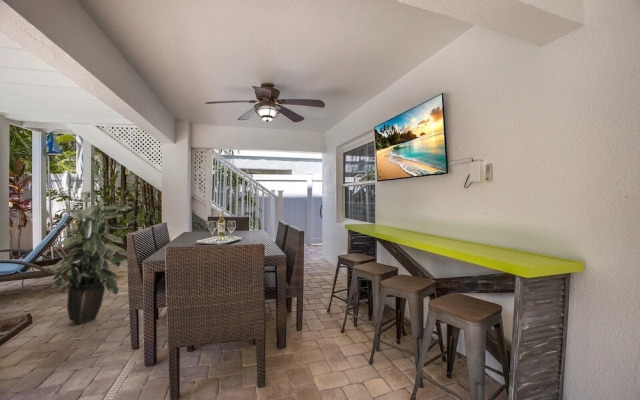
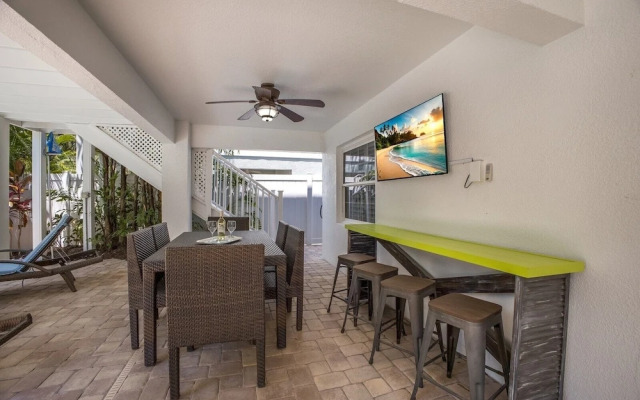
- indoor plant [45,198,132,325]
